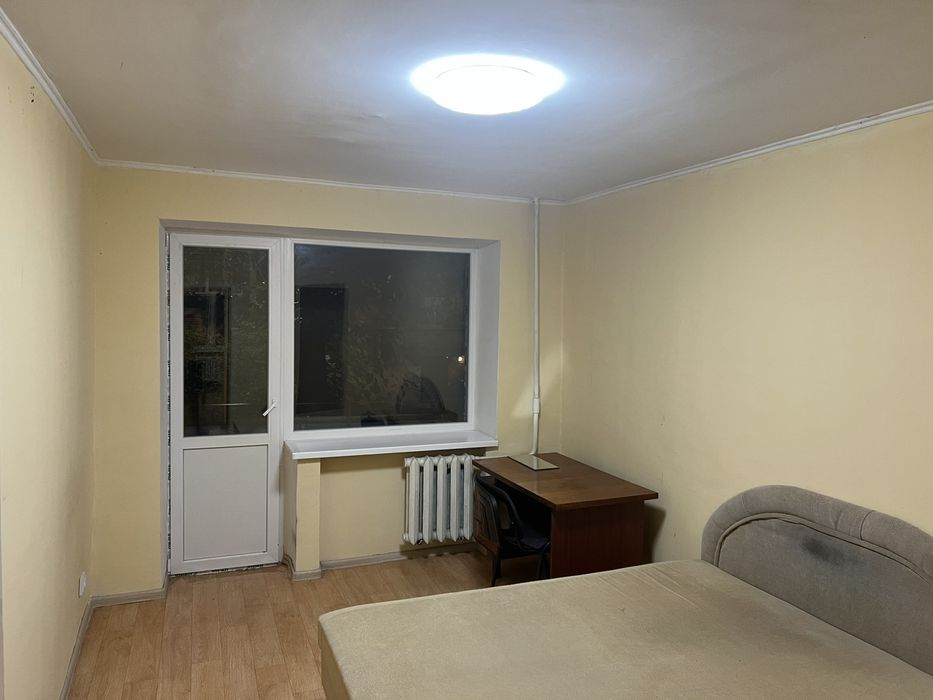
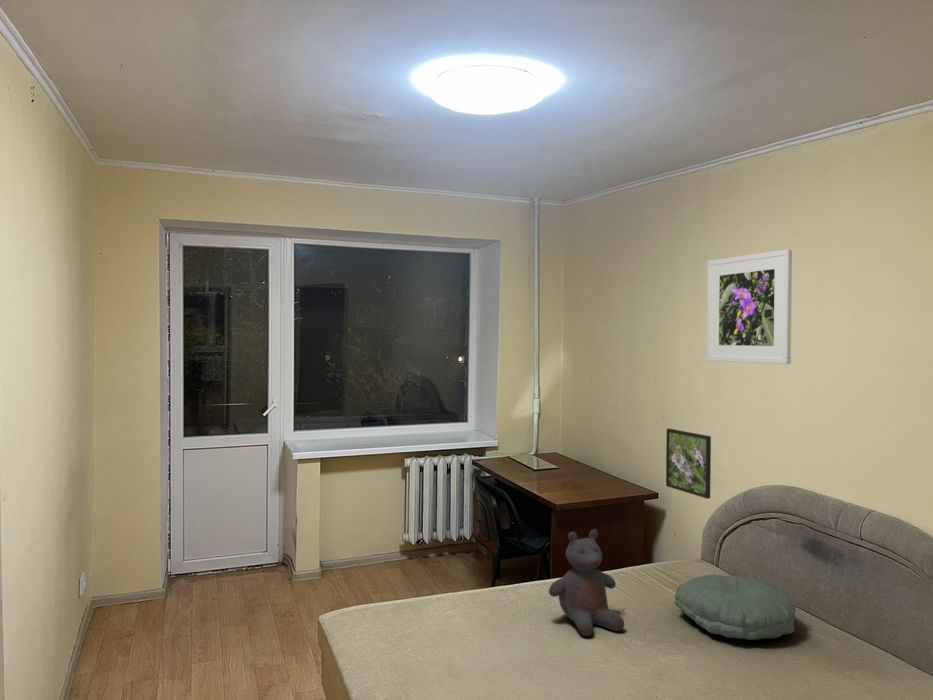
+ teddy bear [548,528,625,637]
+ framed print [706,248,793,365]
+ pillow [674,574,796,641]
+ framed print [665,428,712,500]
